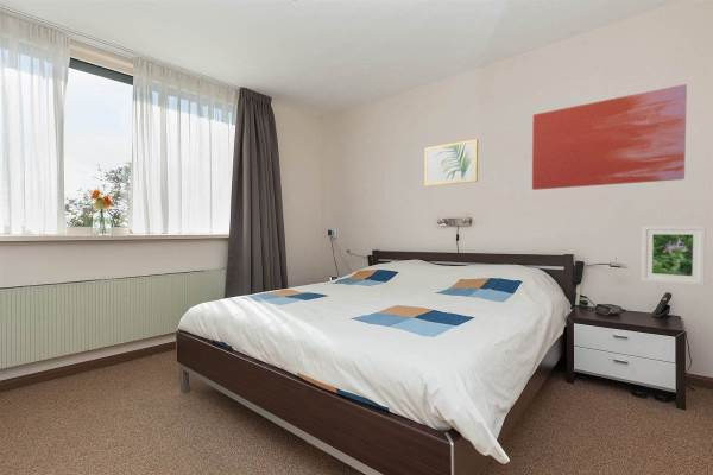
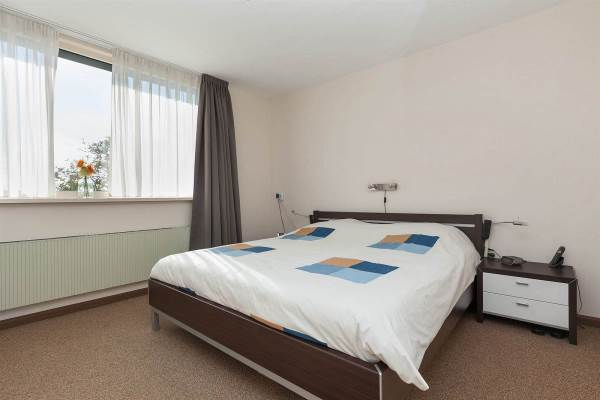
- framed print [641,224,707,286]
- wall art [423,138,479,188]
- wall art [531,83,688,191]
